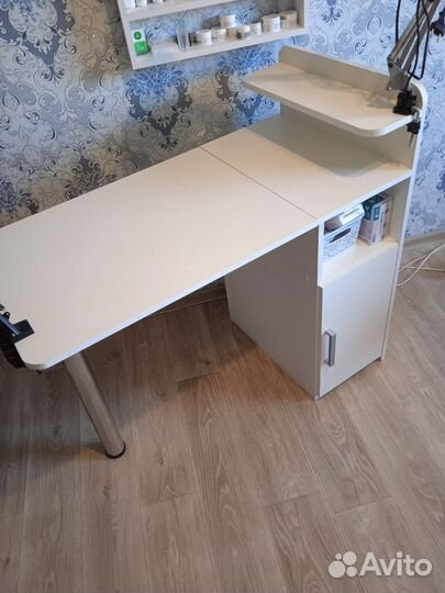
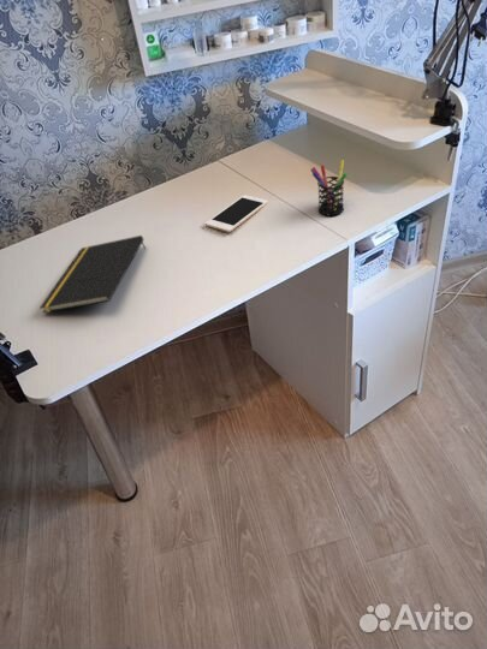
+ notepad [38,234,147,314]
+ cell phone [204,195,269,233]
+ pen holder [309,159,349,216]
